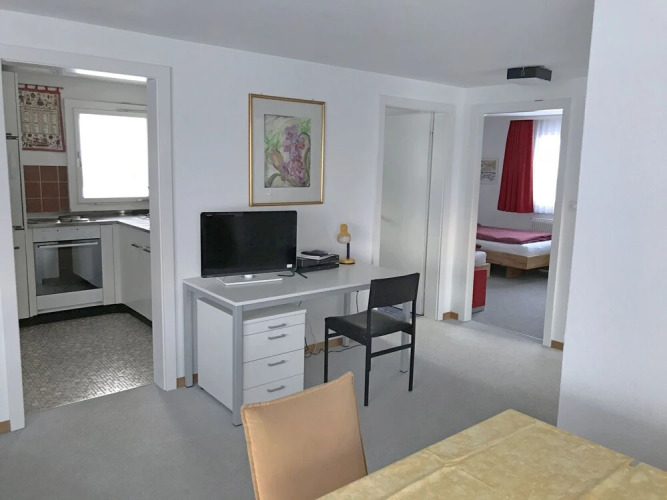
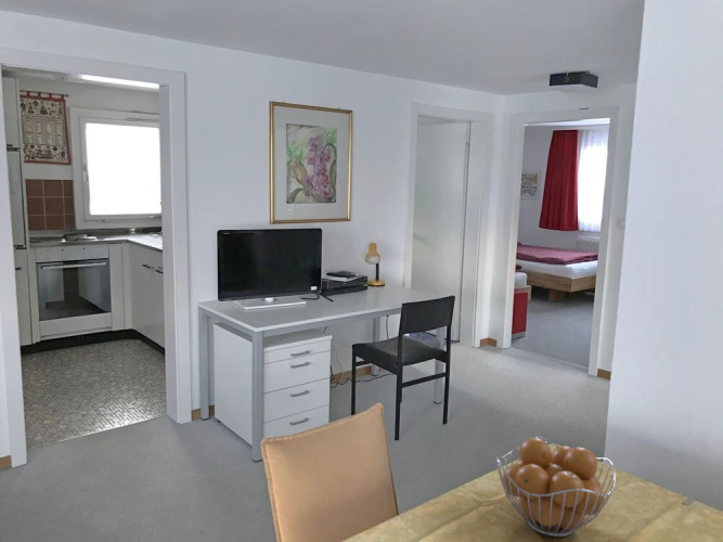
+ fruit basket [495,436,617,538]
